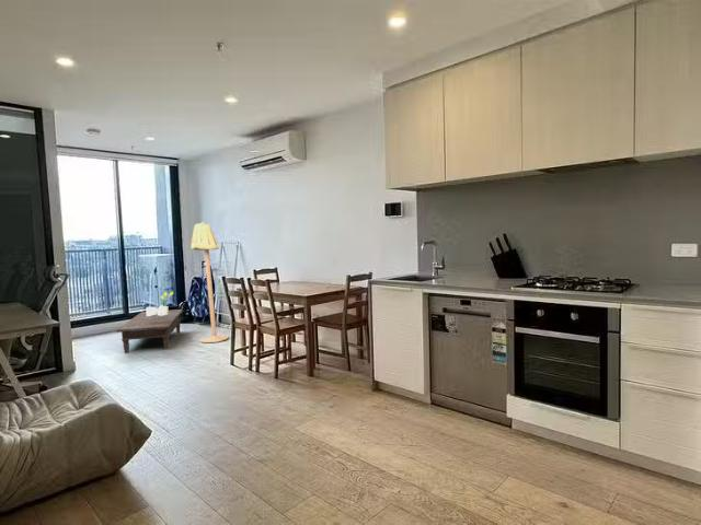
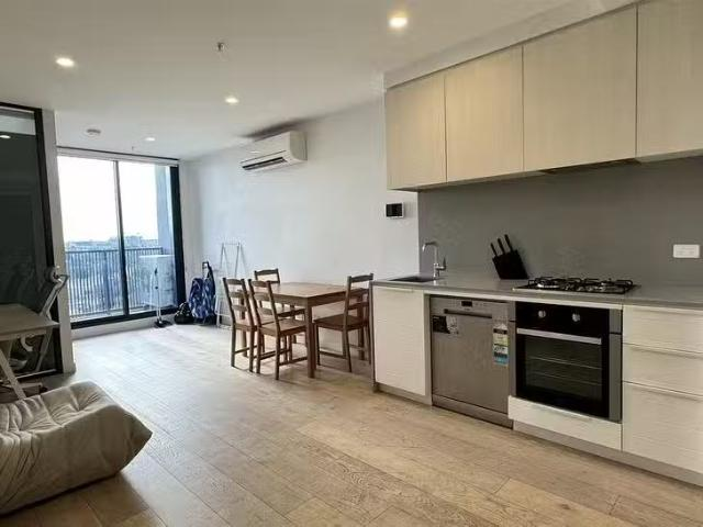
- bouquet [146,291,174,320]
- coffee table [115,308,184,354]
- floor lamp [189,221,229,343]
